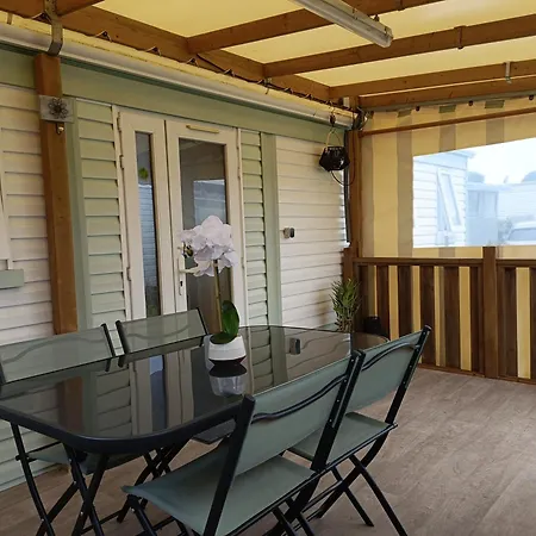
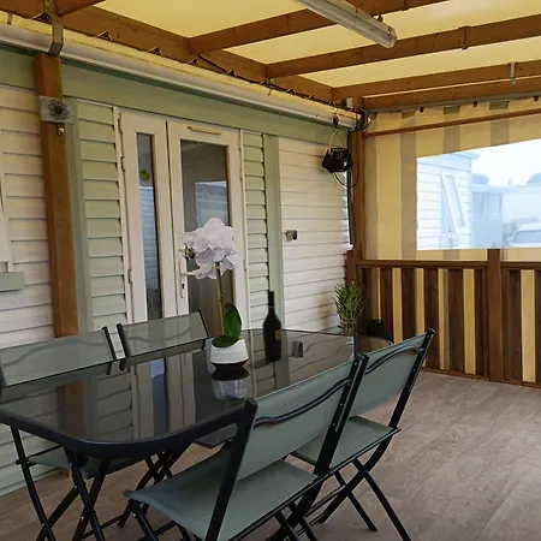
+ wine bottle [261,290,284,361]
